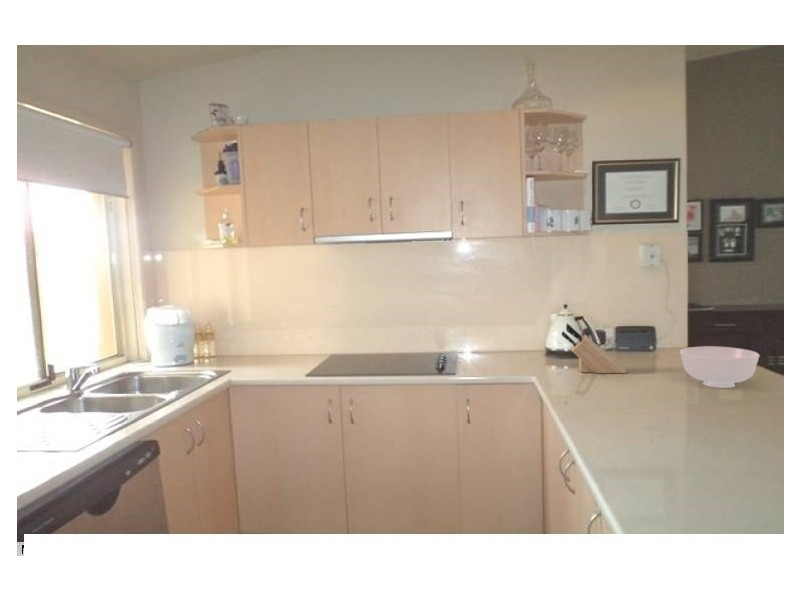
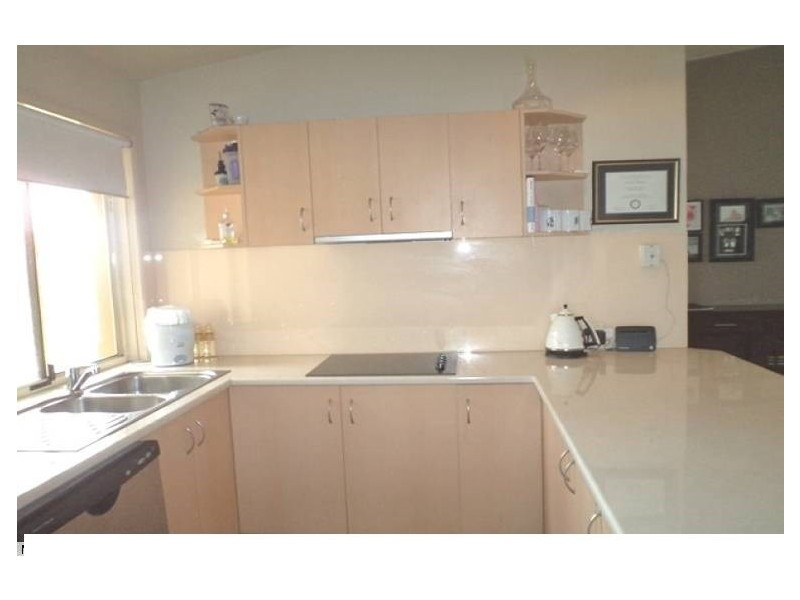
- knife block [561,322,628,374]
- bowl [679,345,761,389]
